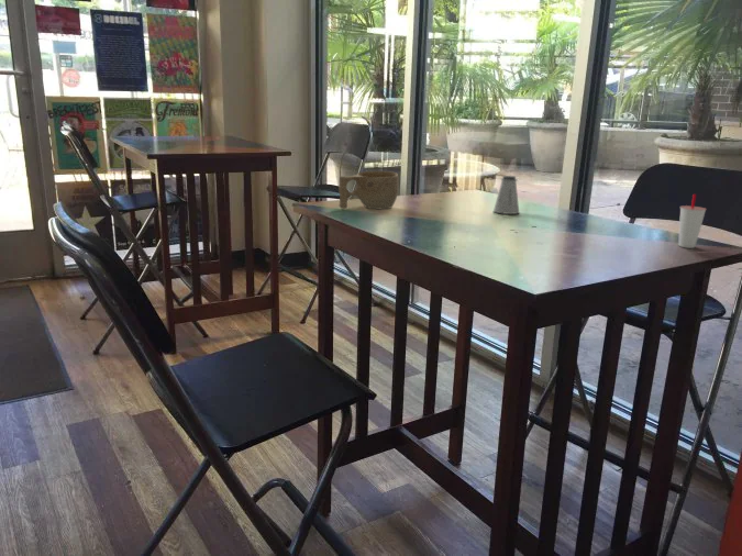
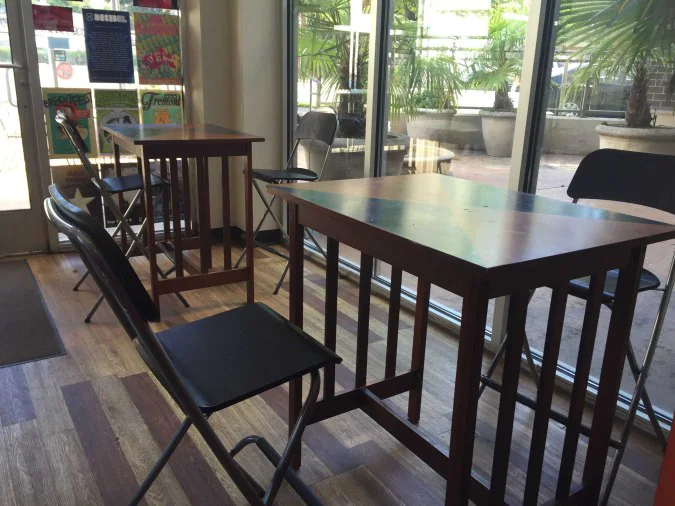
- saltshaker [492,175,520,215]
- cup [337,170,400,210]
- cup [677,193,708,249]
